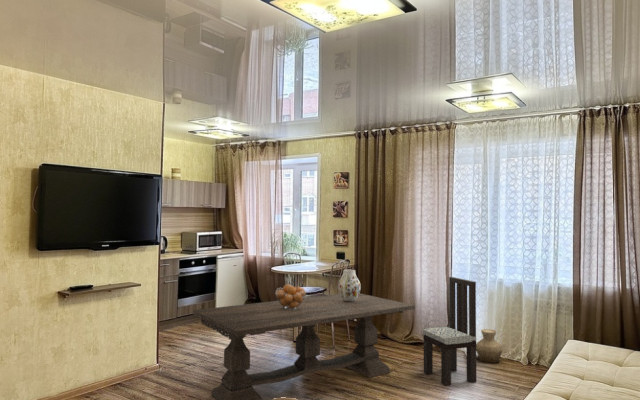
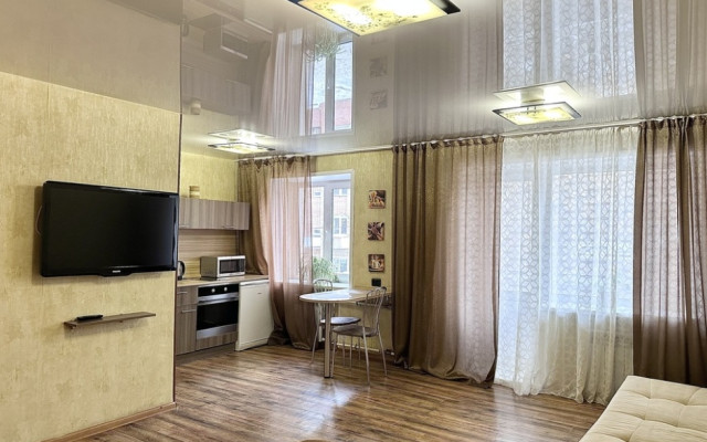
- vase [476,328,503,364]
- fruit basket [274,283,307,309]
- dining chair [422,276,477,386]
- dining table [192,293,416,400]
- vase [337,268,362,302]
